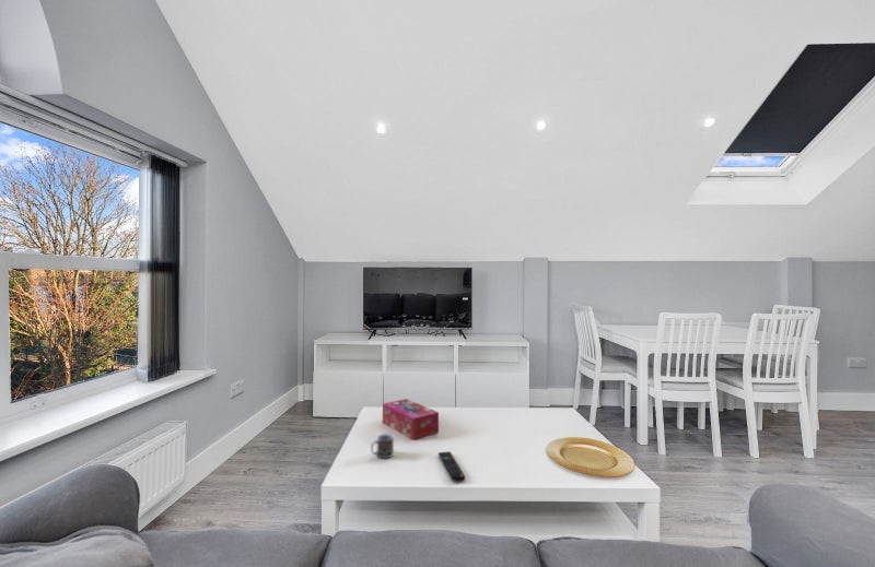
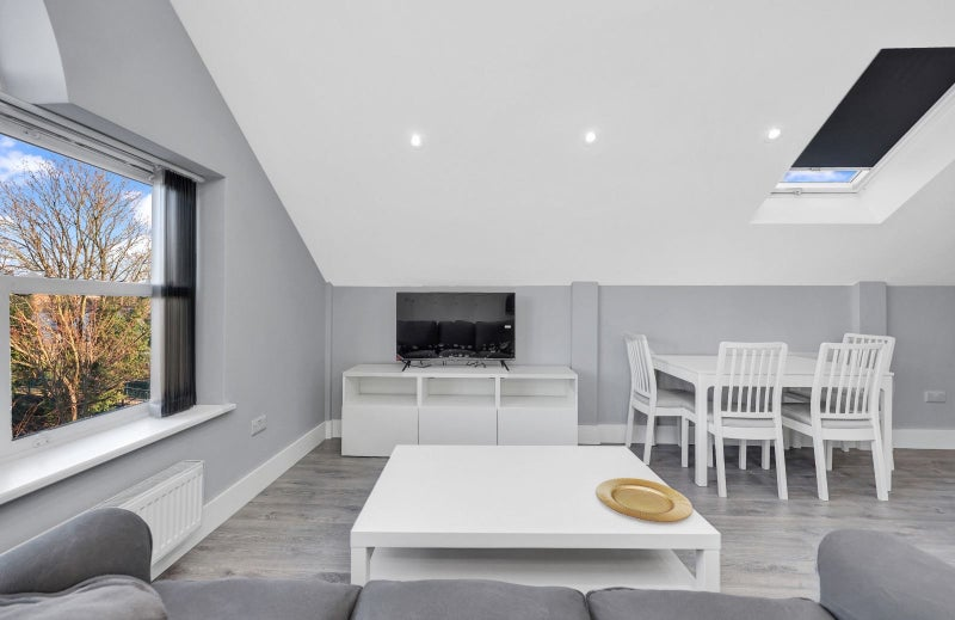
- tissue box [382,398,440,440]
- remote control [438,450,467,483]
- cup [370,433,395,459]
